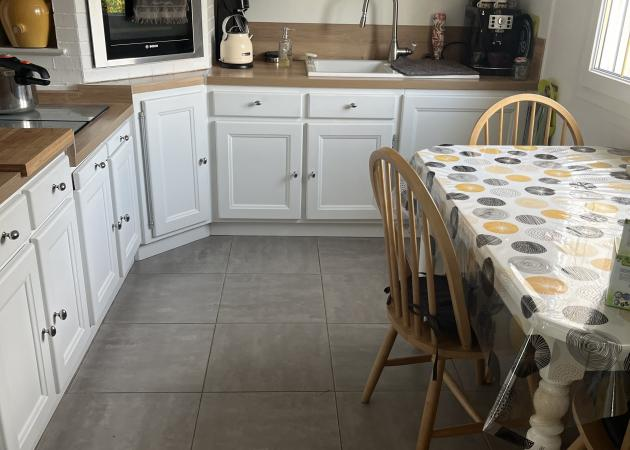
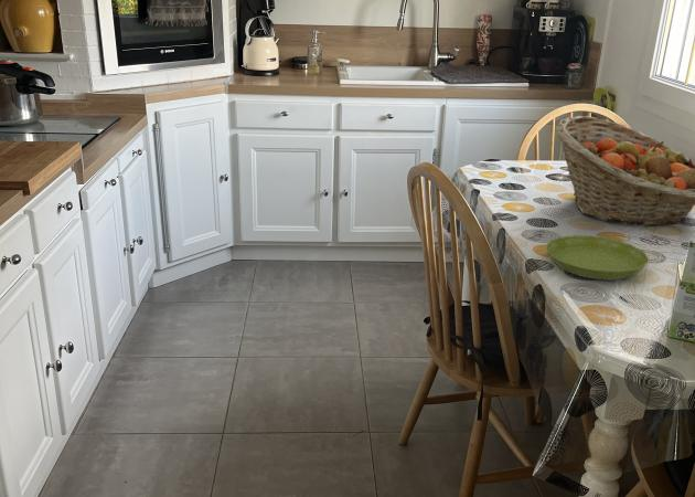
+ fruit basket [555,115,695,228]
+ saucer [545,234,650,281]
